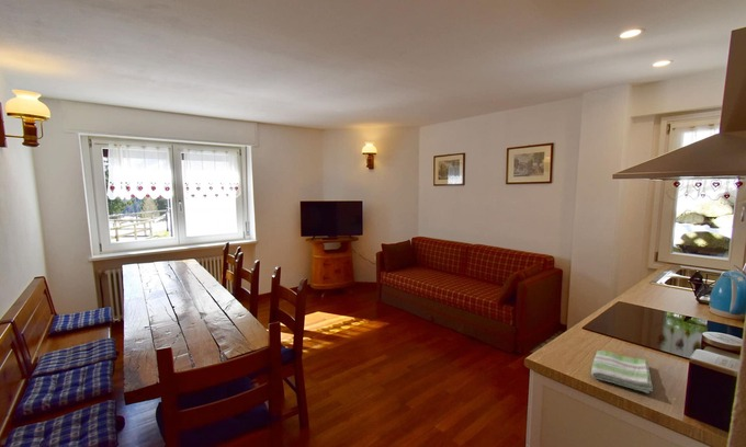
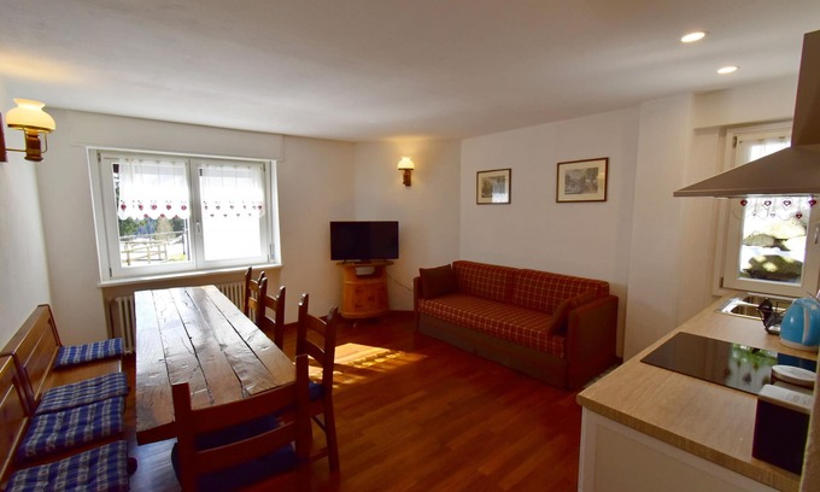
- dish towel [590,349,654,394]
